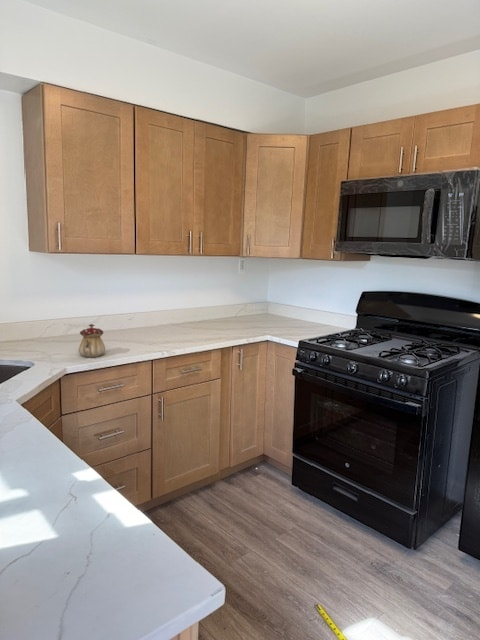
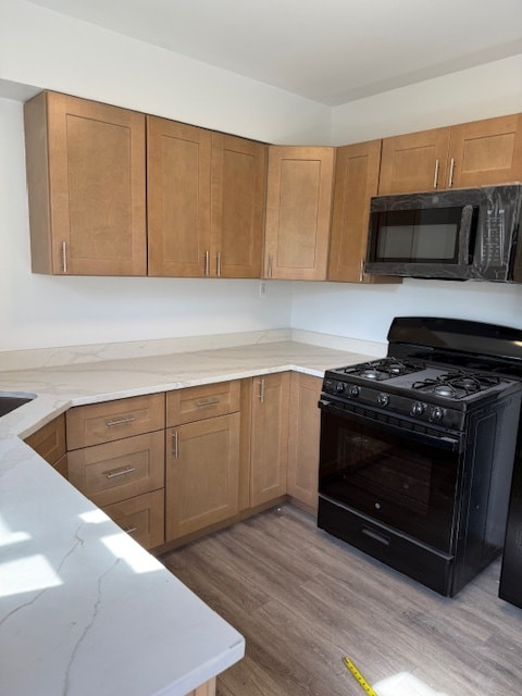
- teapot [78,323,106,358]
